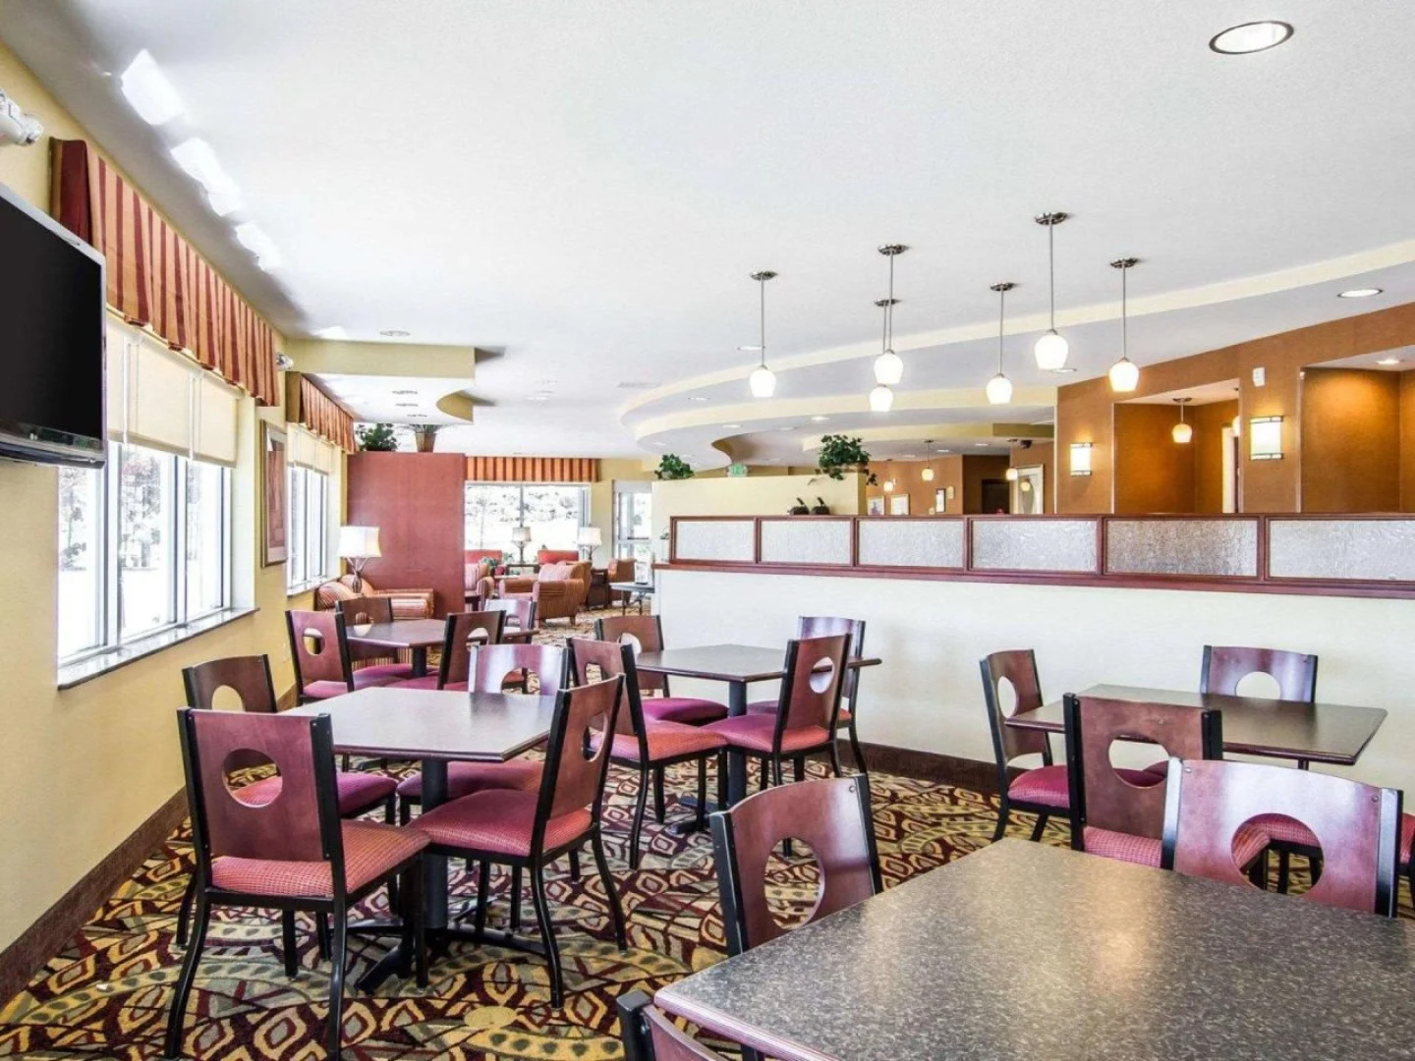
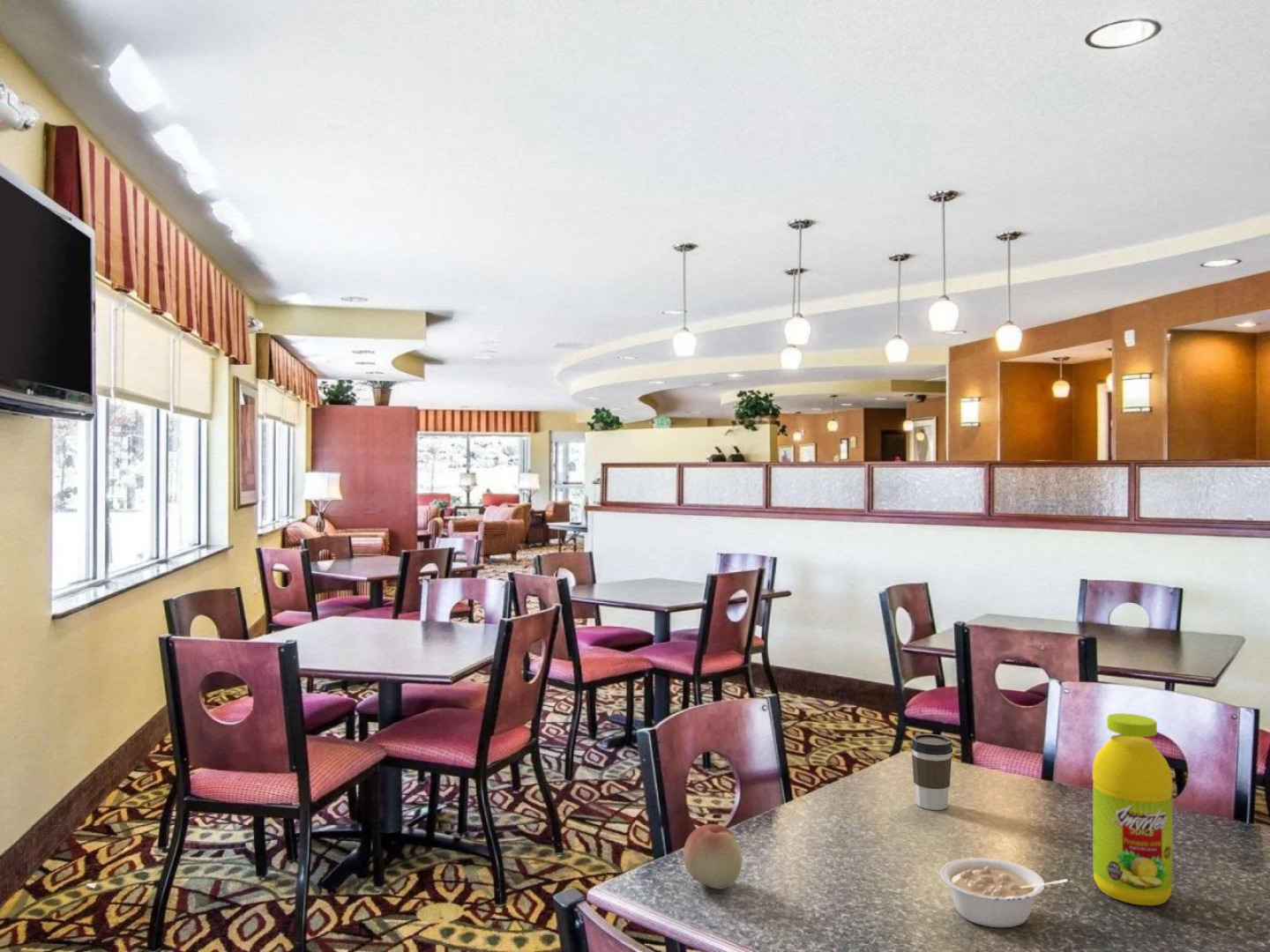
+ fruit juice [1092,712,1174,906]
+ fruit [683,823,743,890]
+ coffee cup [909,733,953,811]
+ legume [939,857,1069,928]
